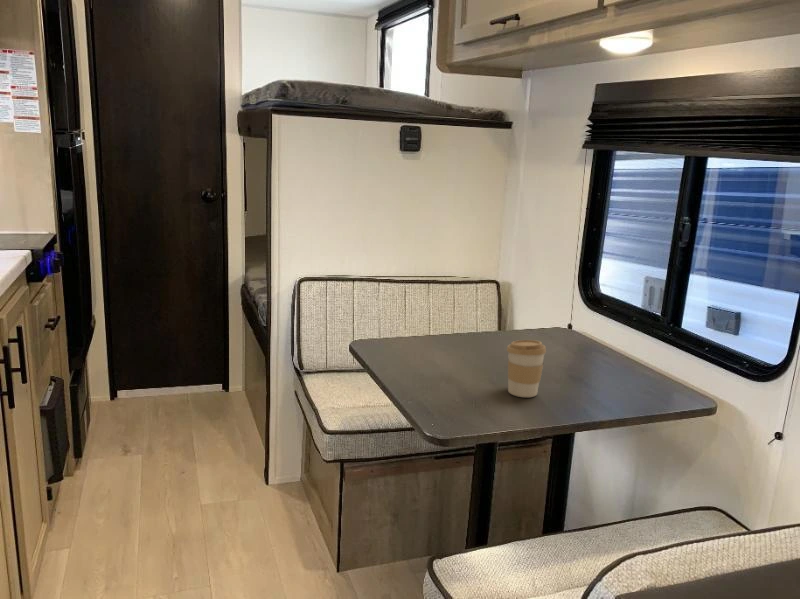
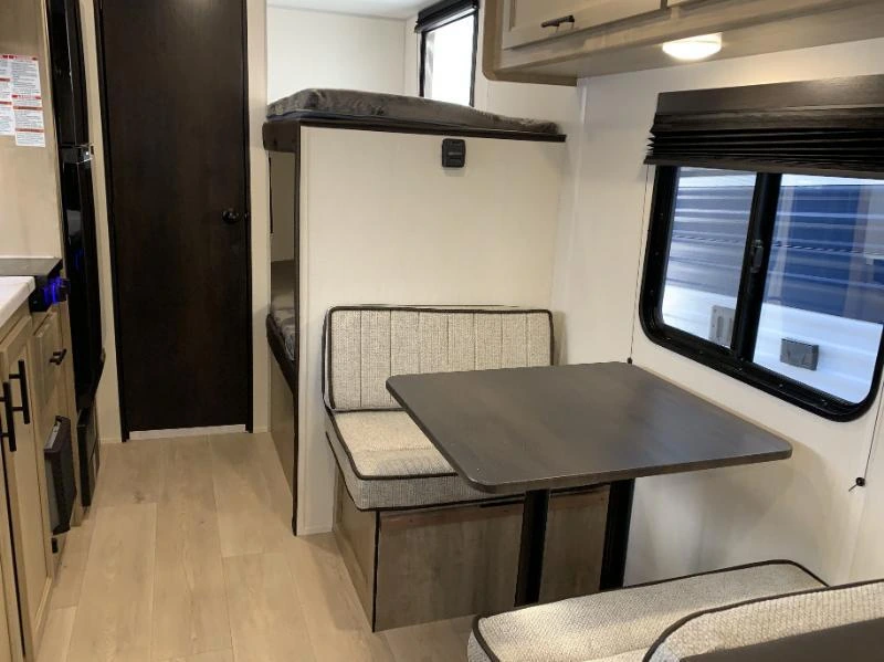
- coffee cup [506,339,547,398]
